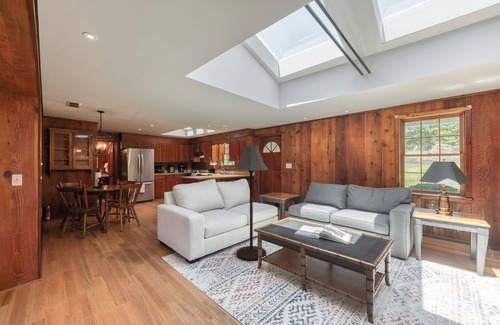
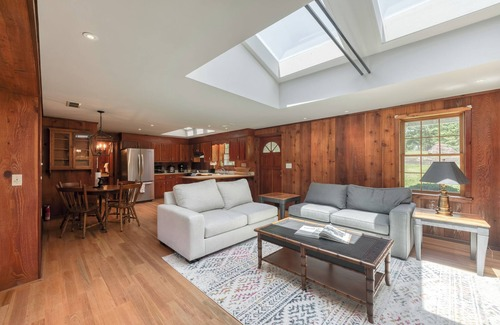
- floor lamp [233,144,270,262]
